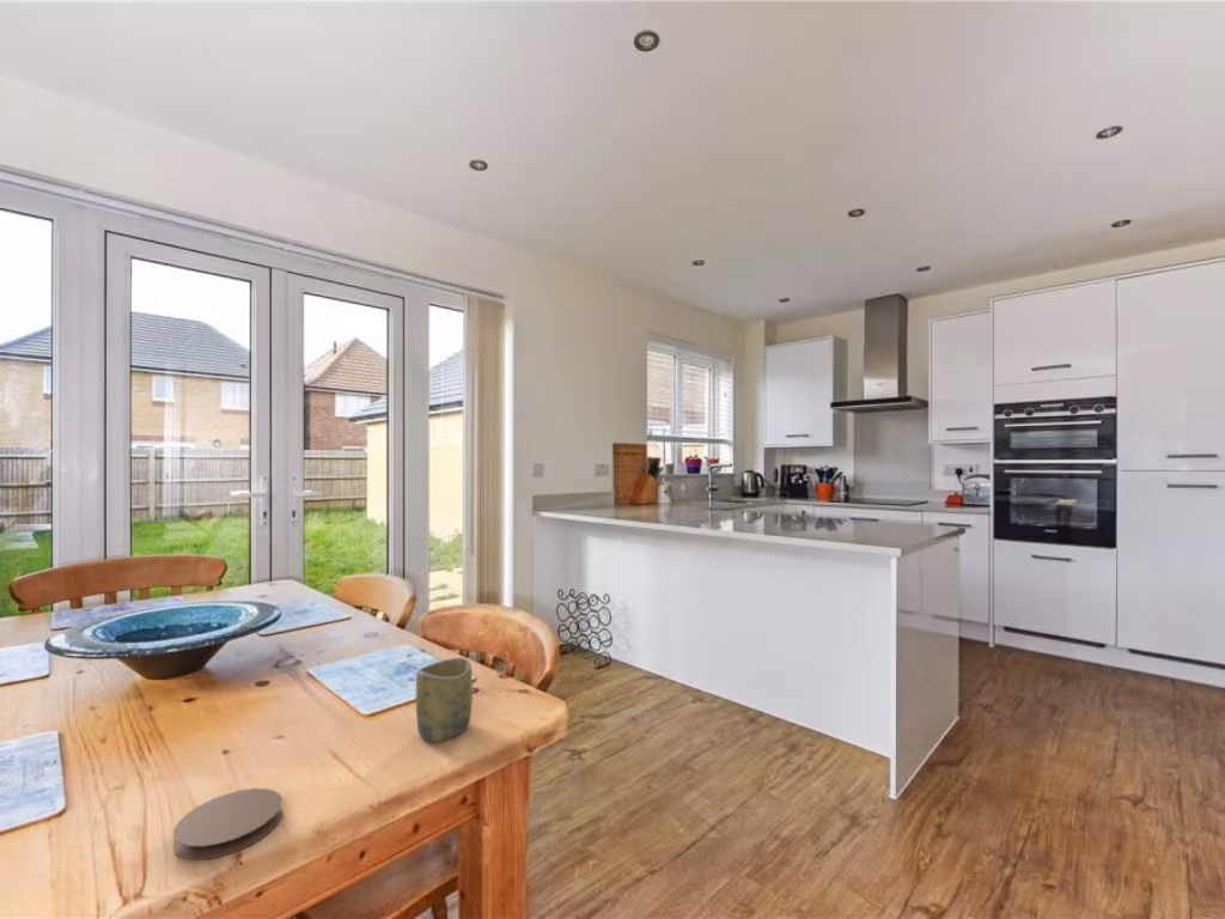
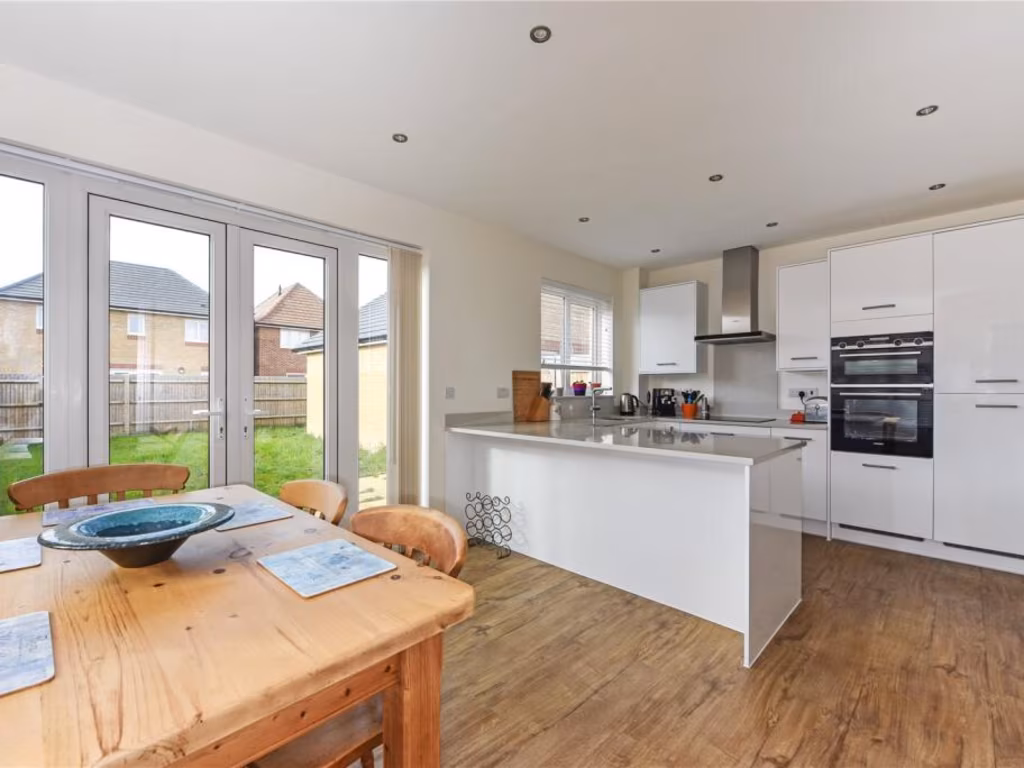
- cup [415,657,474,743]
- coaster [172,787,284,860]
